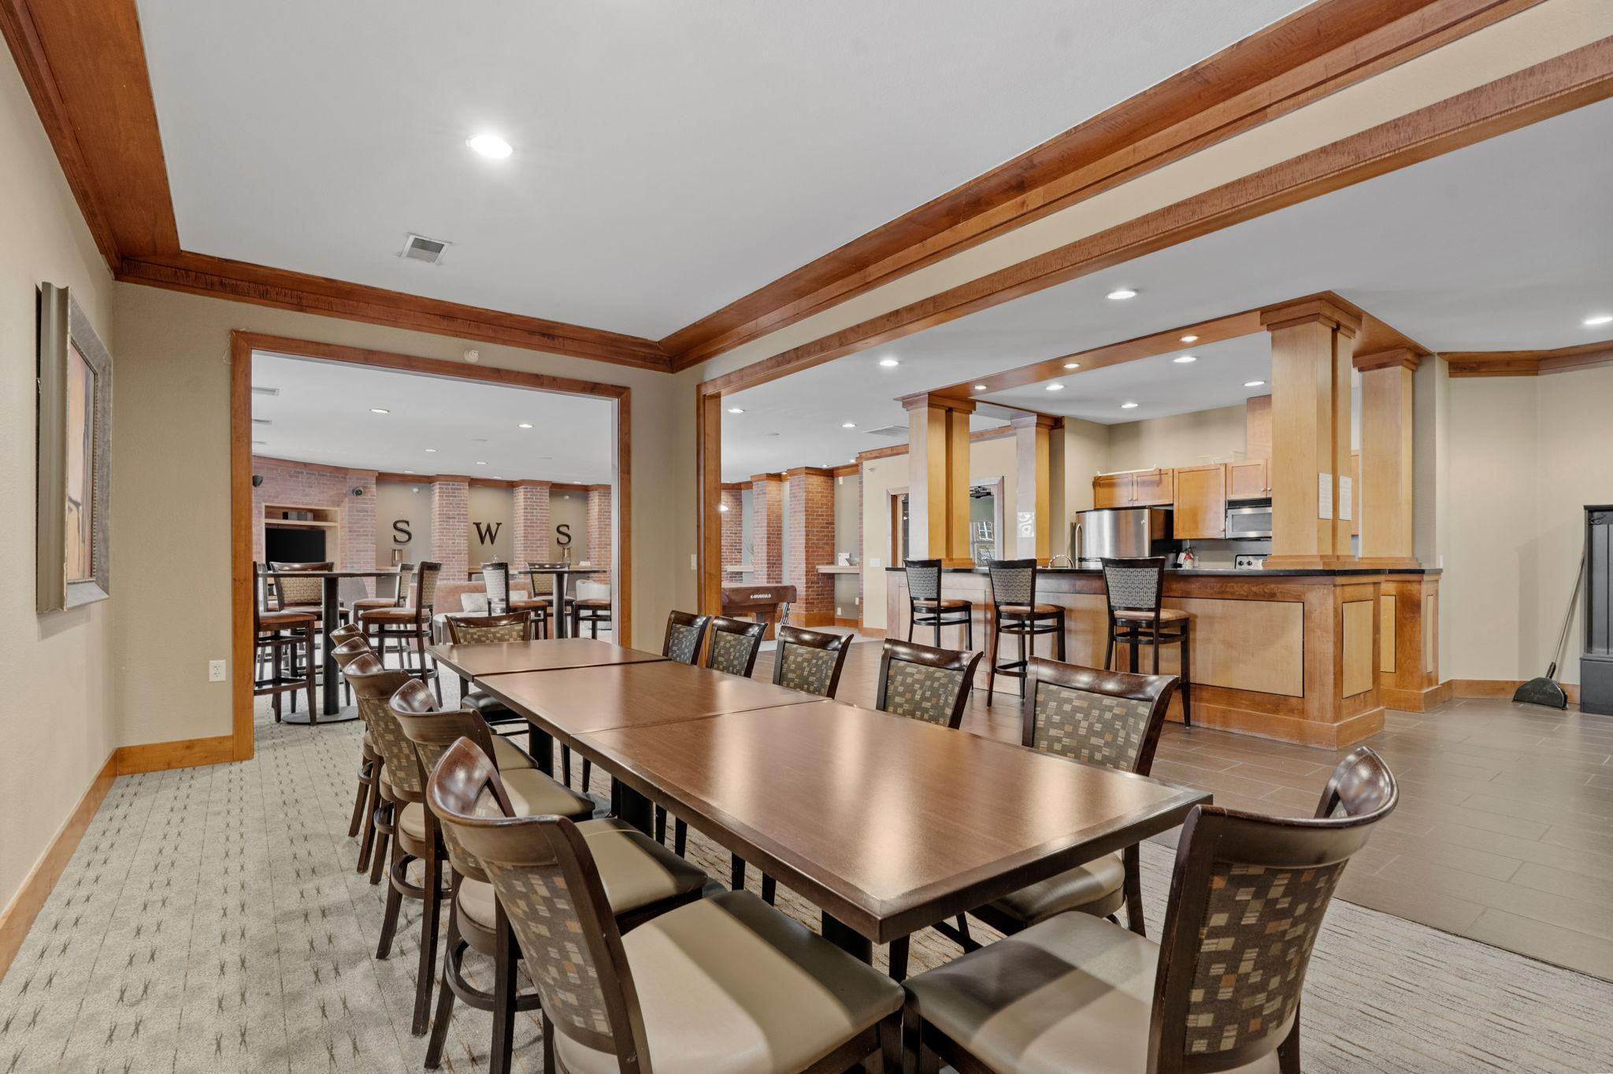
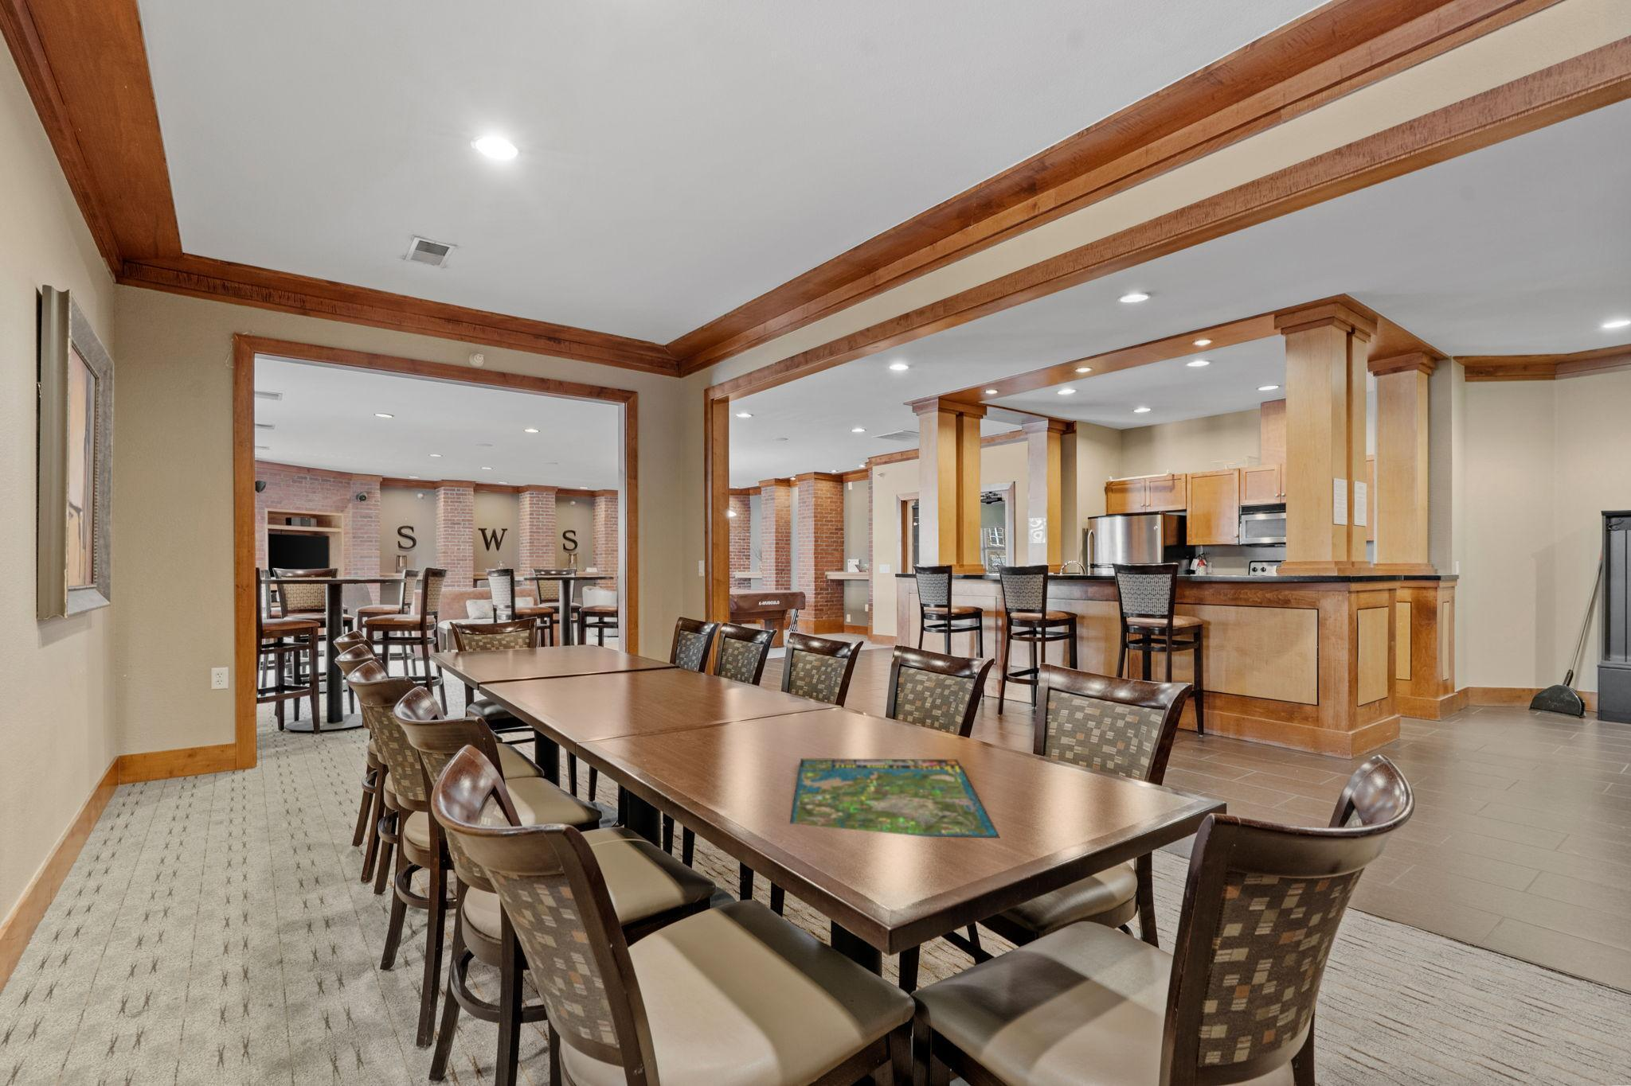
+ board game [789,758,1000,839]
